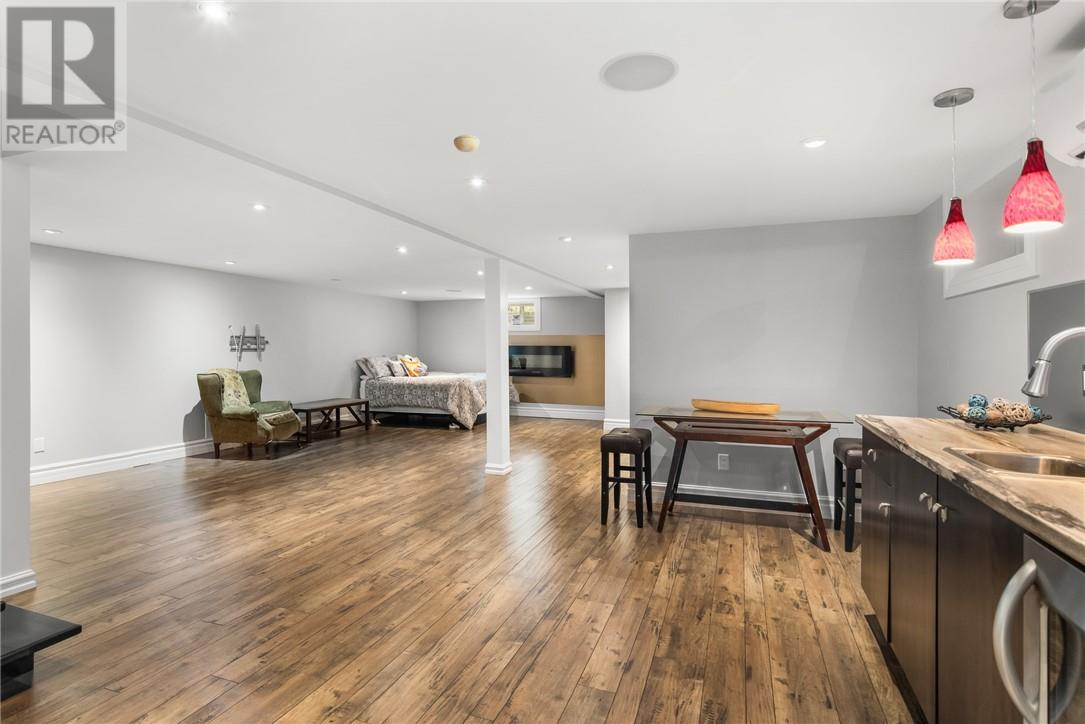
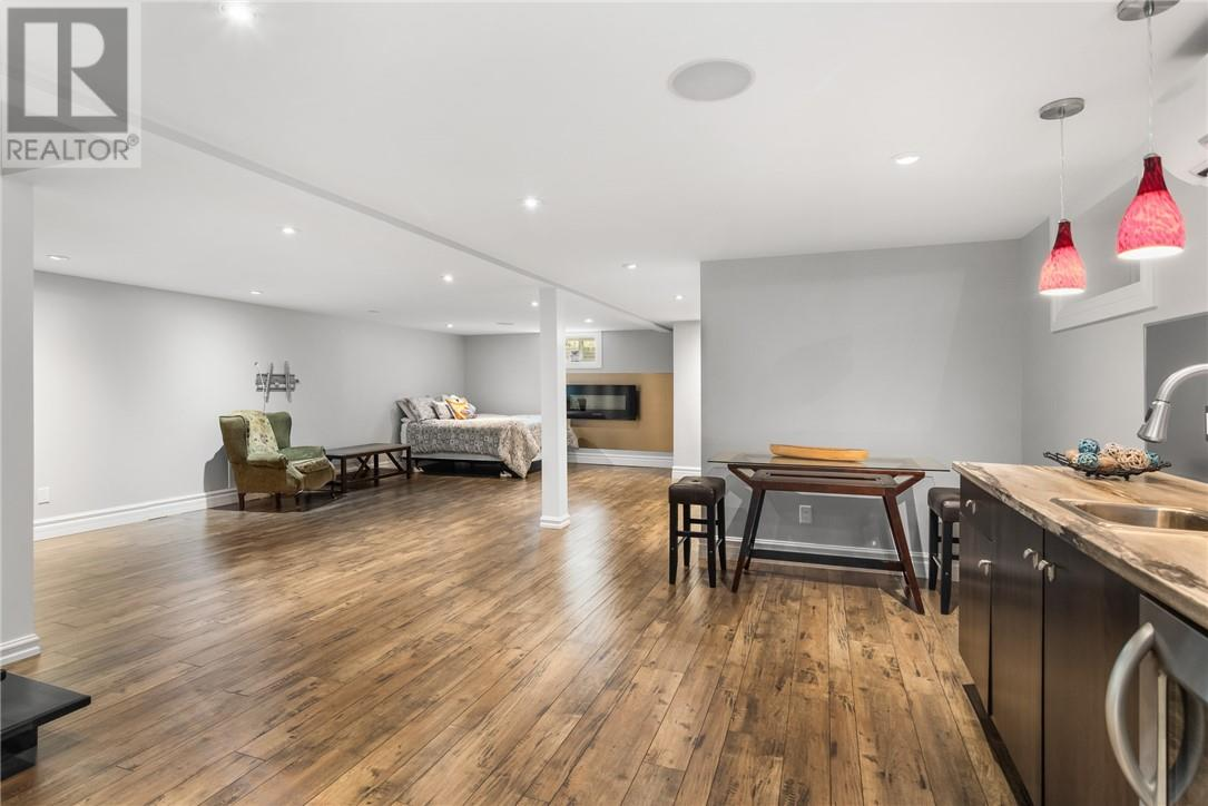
- smoke detector [453,134,480,153]
